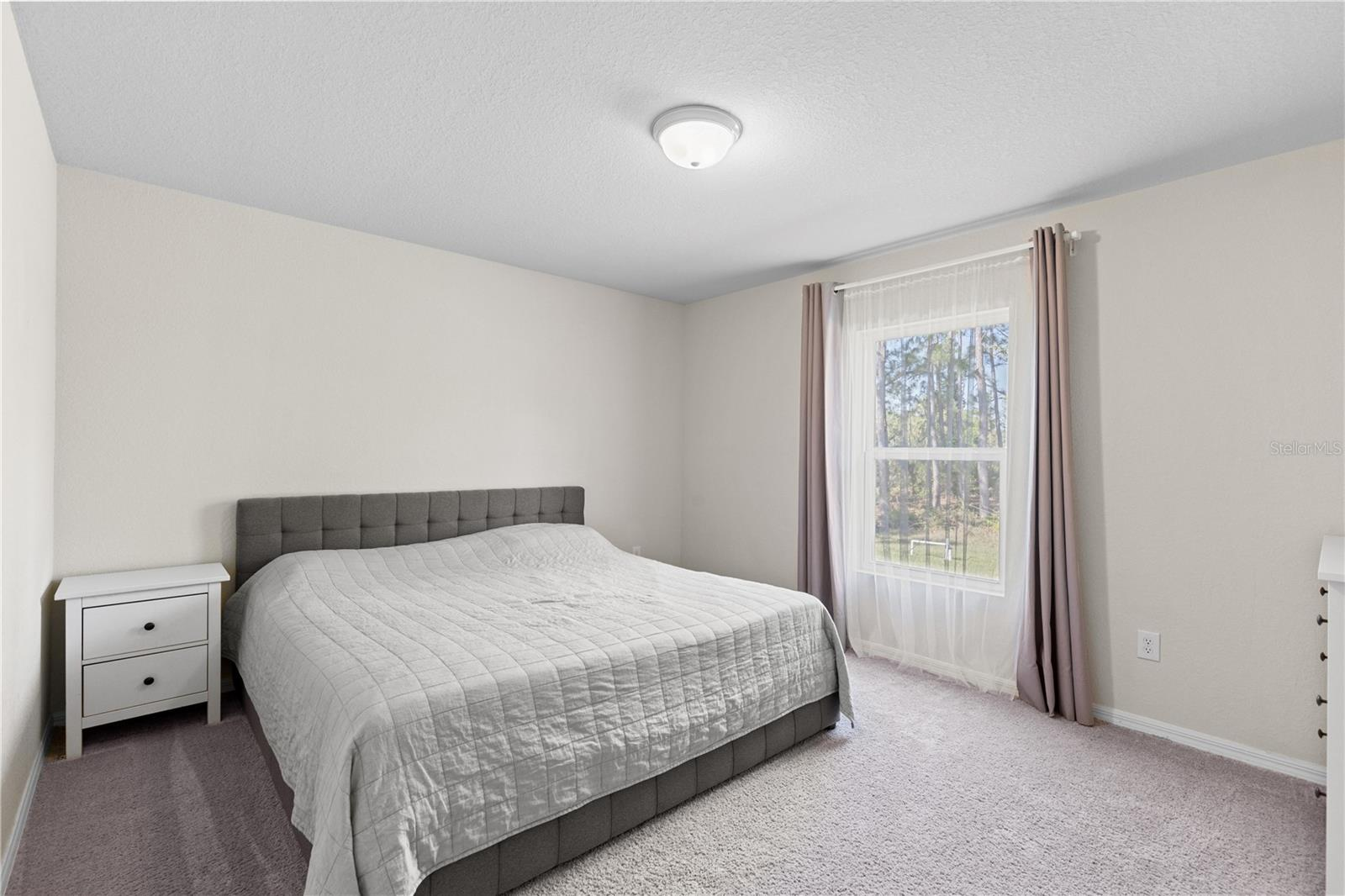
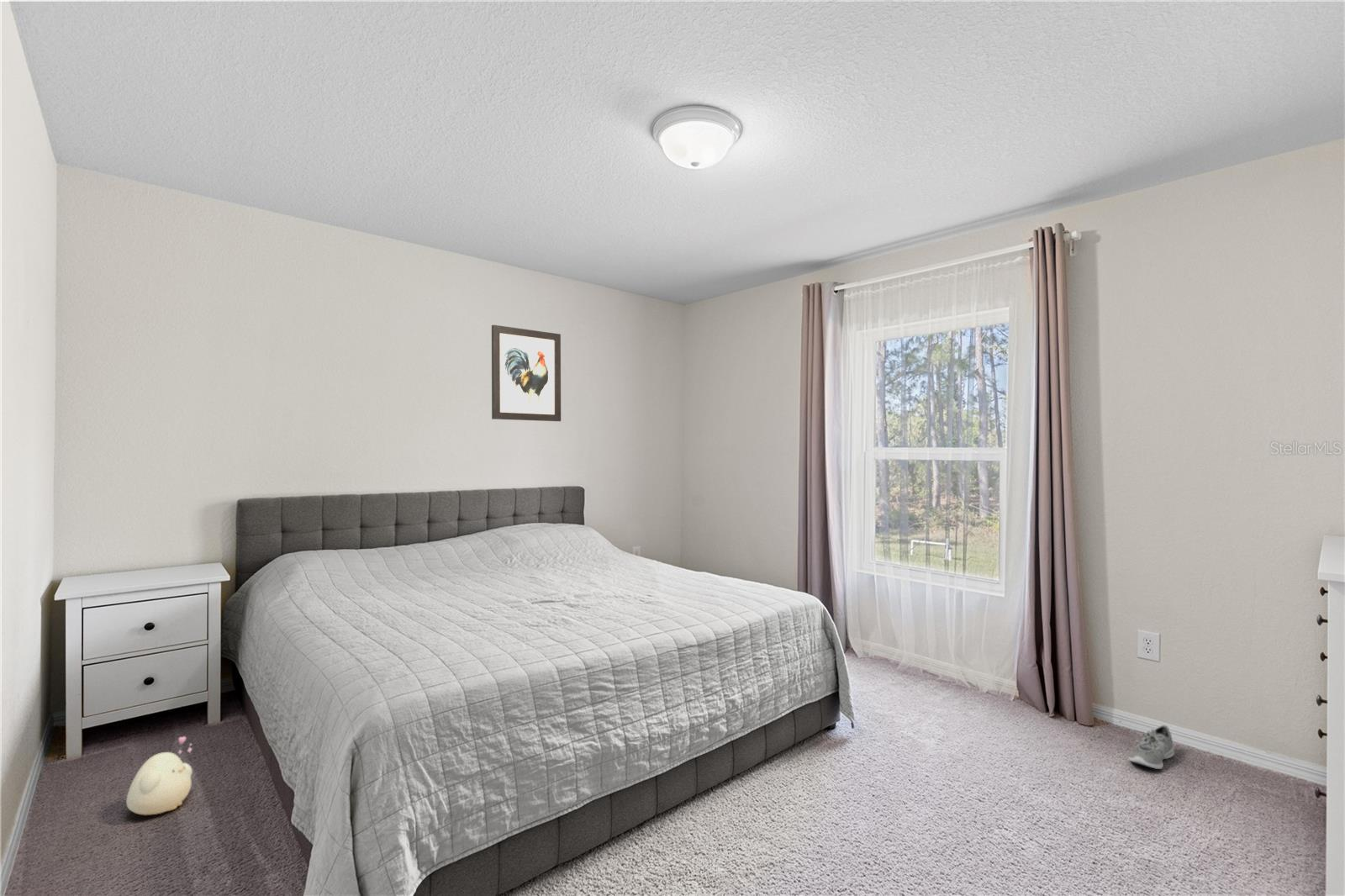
+ plush toy [125,735,193,816]
+ sneaker [1127,725,1175,770]
+ wall art [491,324,562,422]
